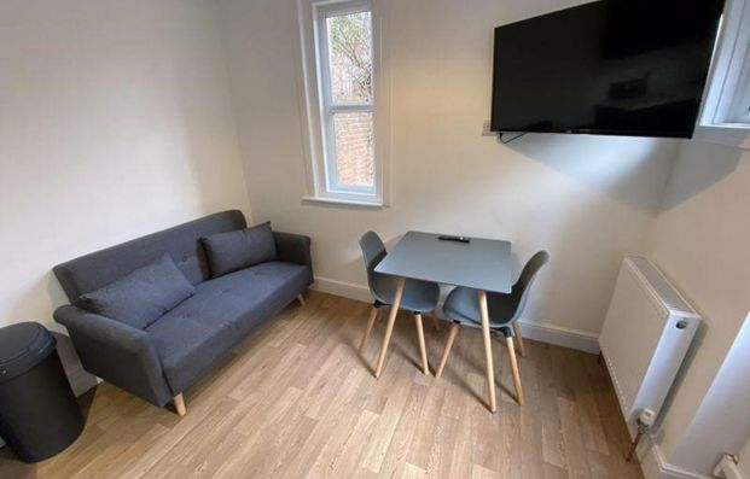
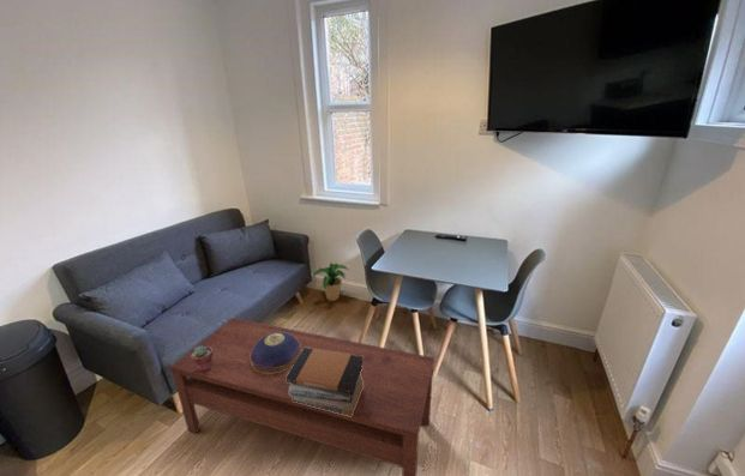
+ decorative bowl [251,332,301,373]
+ potted succulent [191,347,214,372]
+ coffee table [169,317,435,476]
+ book stack [287,348,364,416]
+ potted plant [311,263,352,302]
